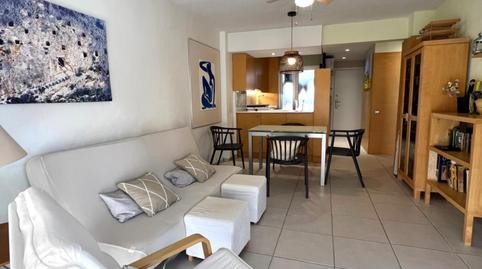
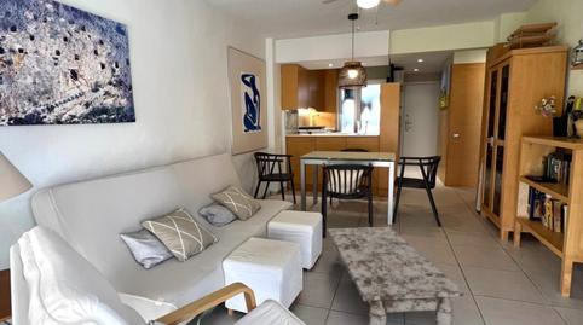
+ coffee table [327,226,464,325]
